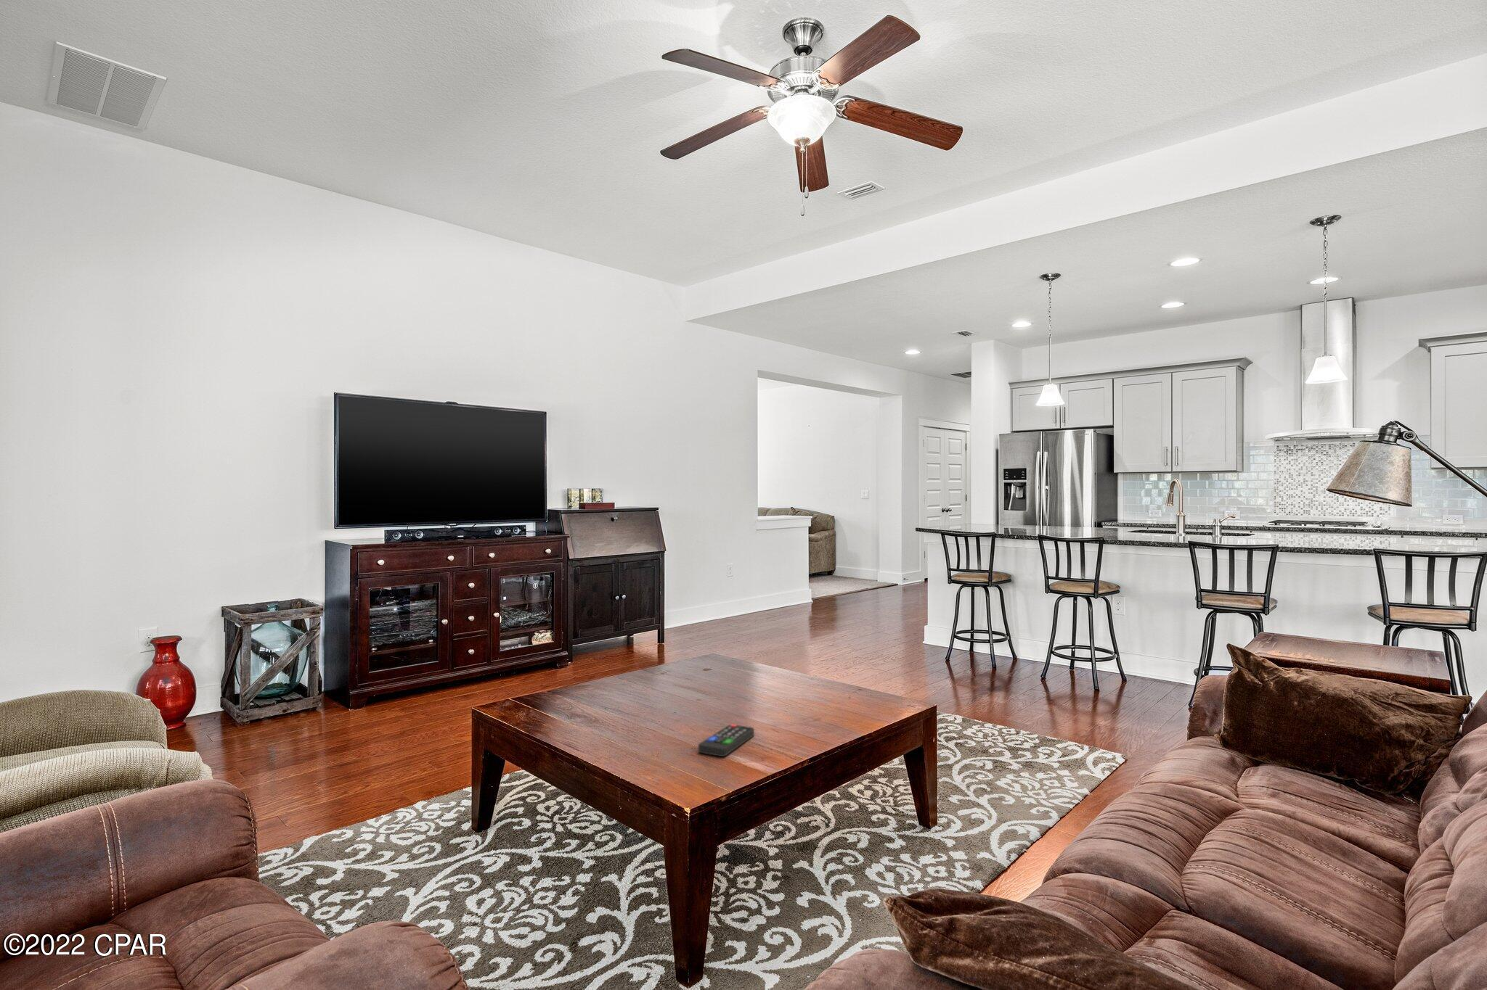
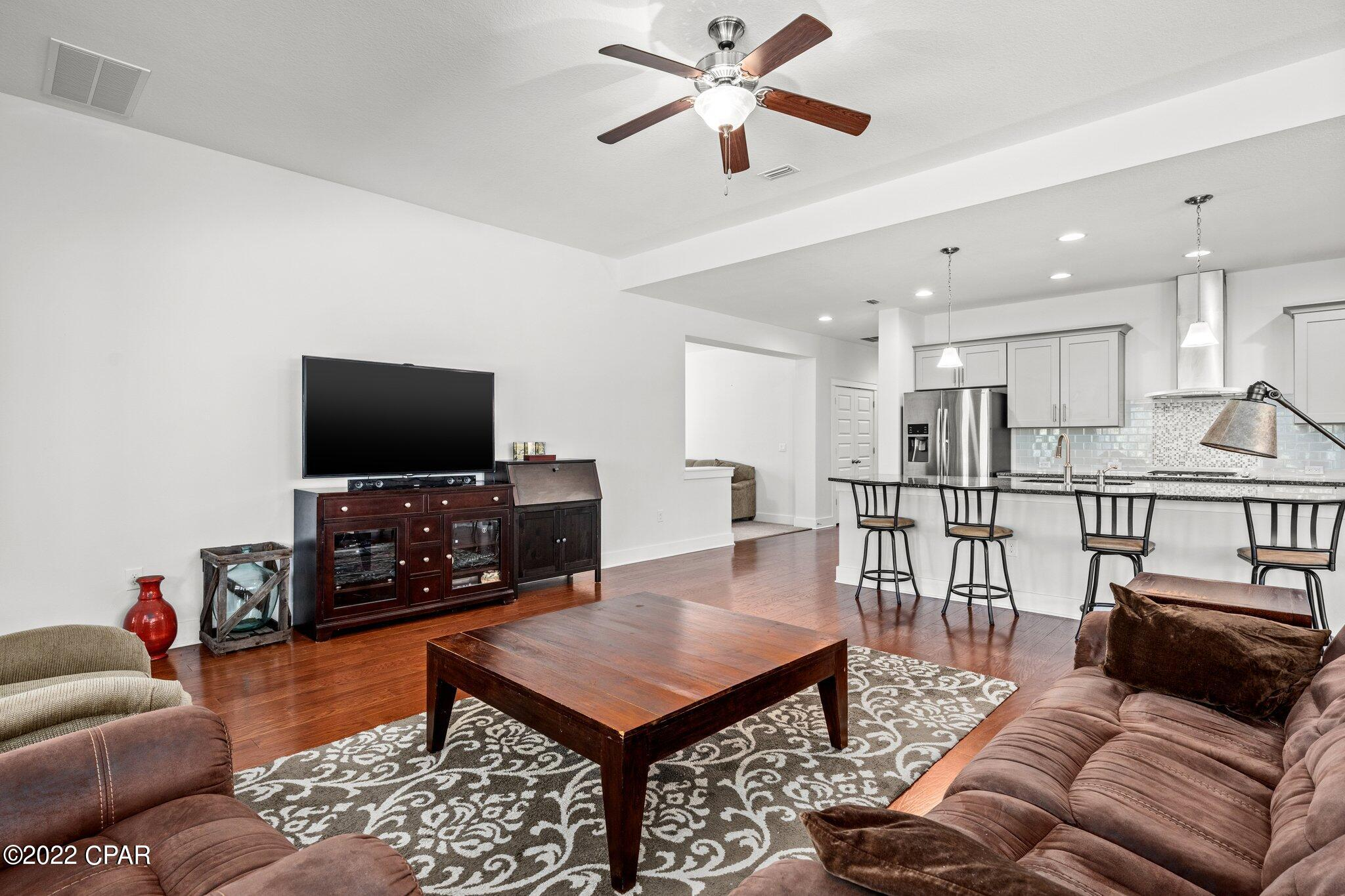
- remote control [698,724,755,757]
